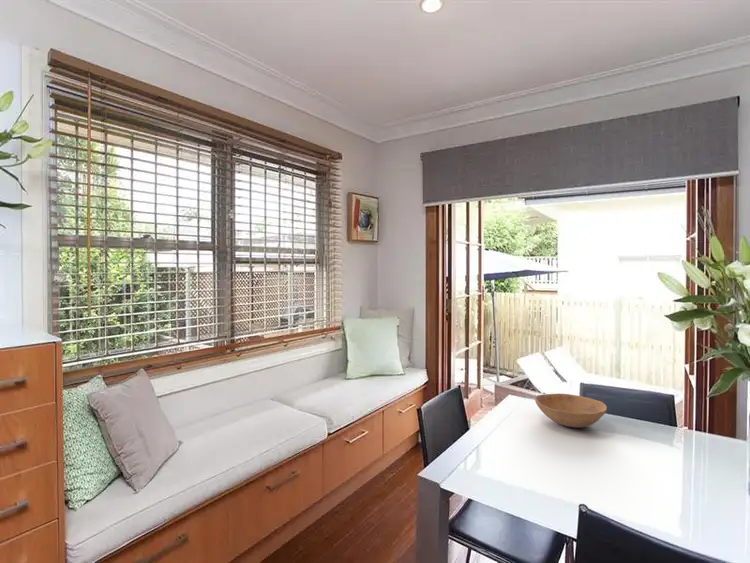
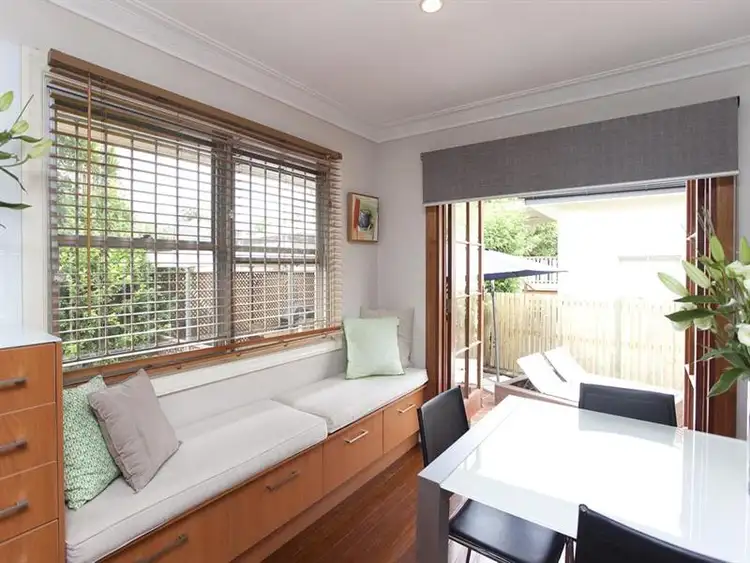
- bowl [534,393,608,428]
